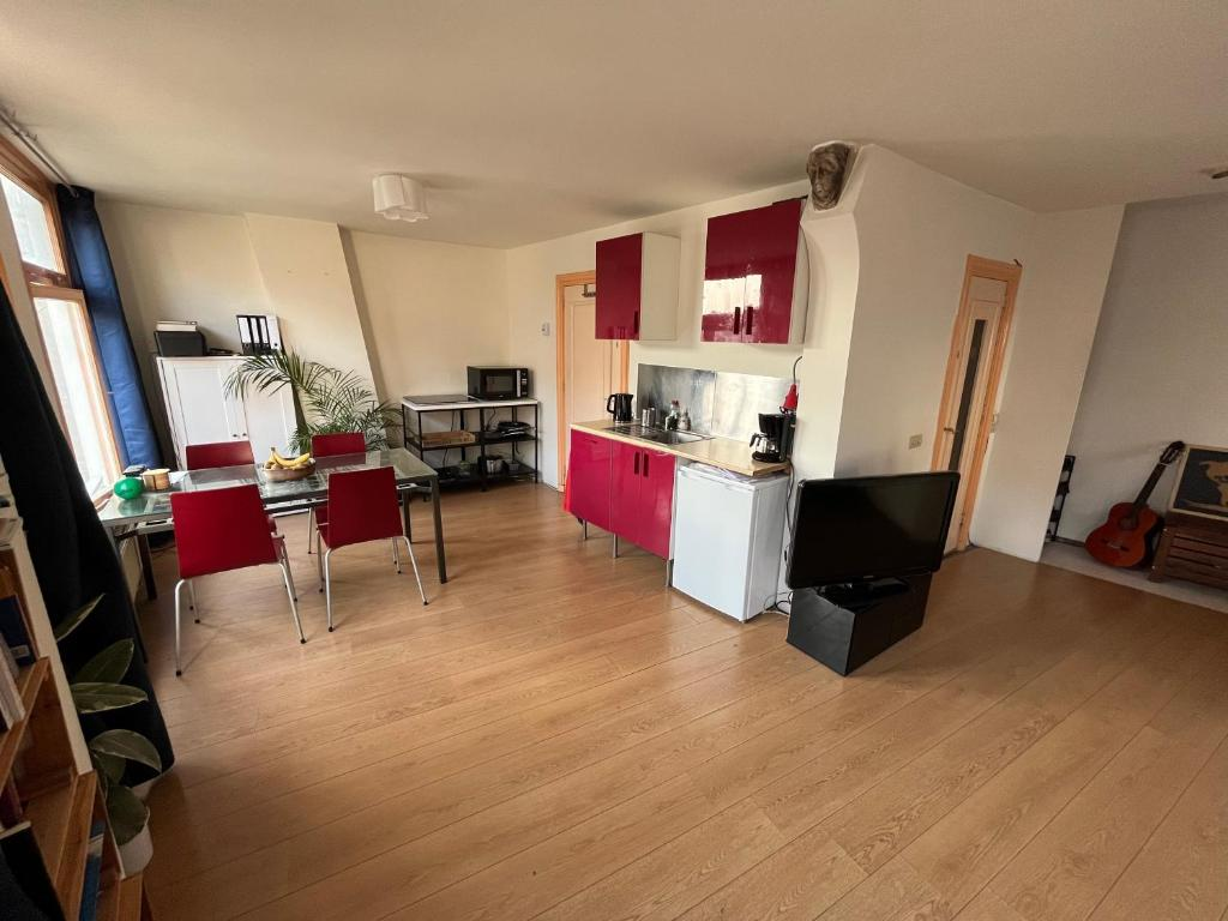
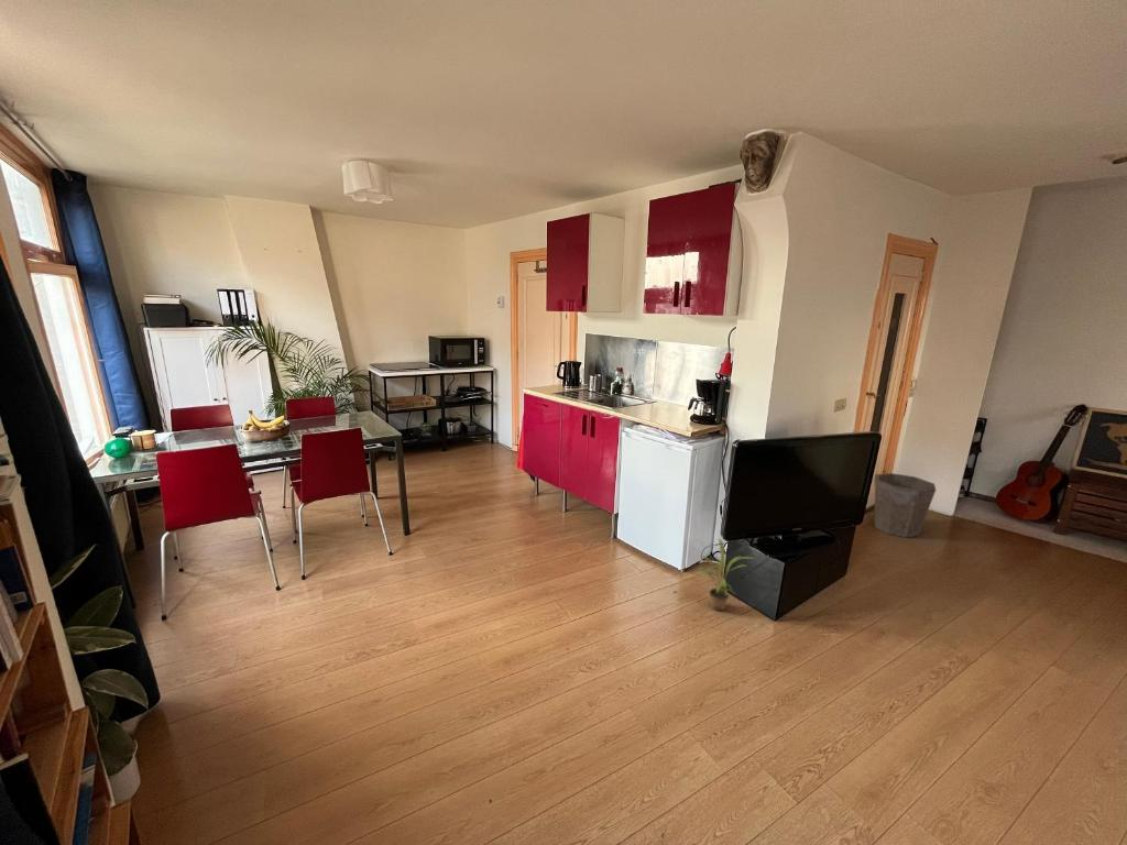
+ waste bin [874,472,937,538]
+ potted plant [697,537,756,612]
